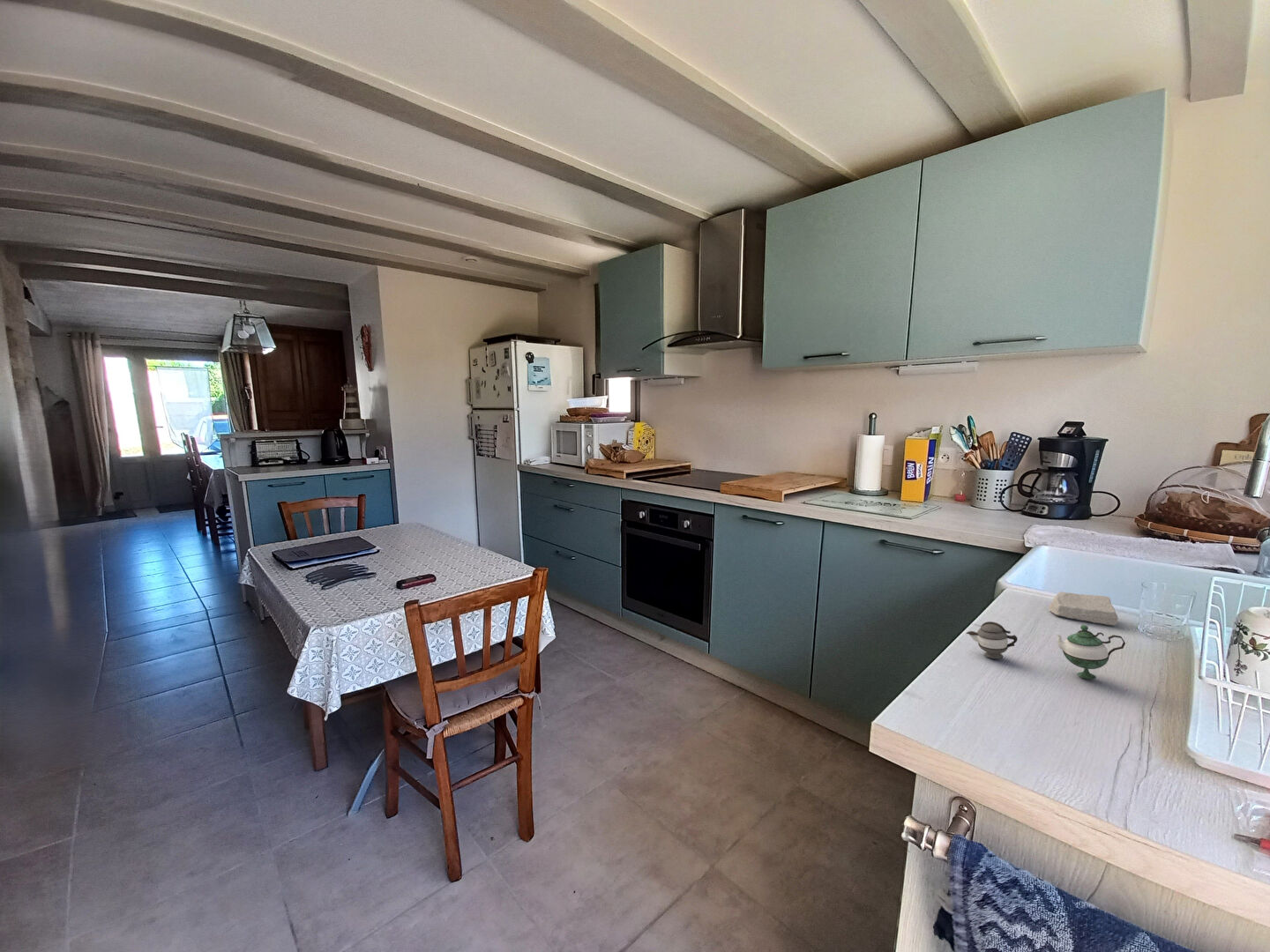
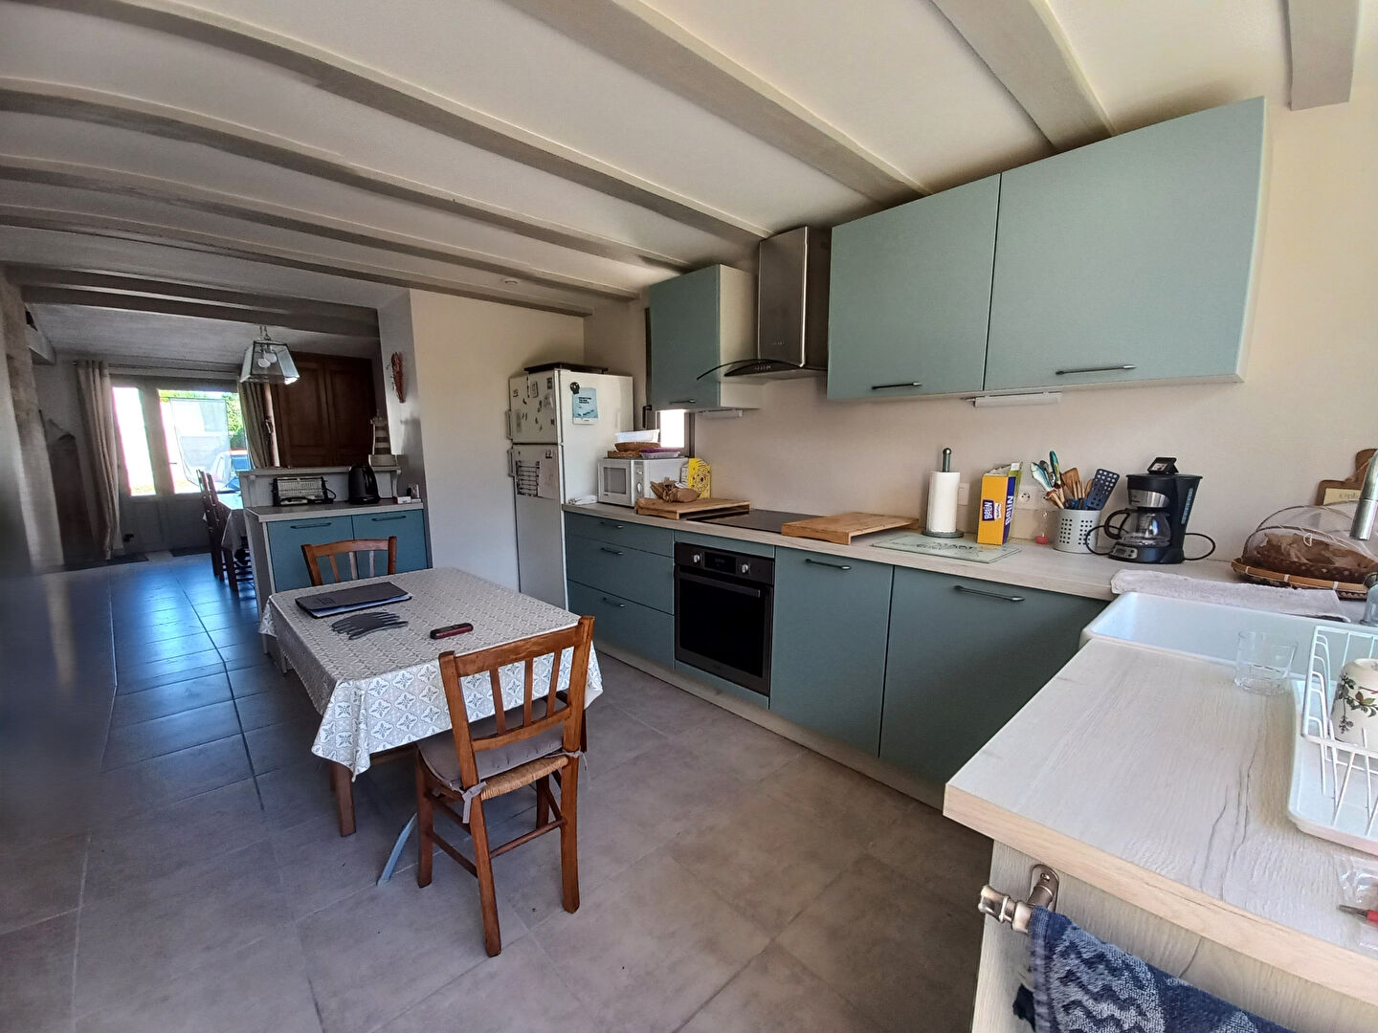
- soap bar [1049,591,1119,627]
- teapot [965,621,1126,680]
